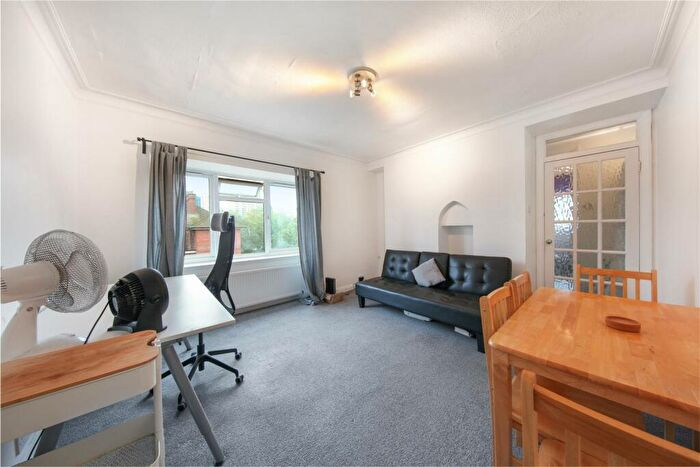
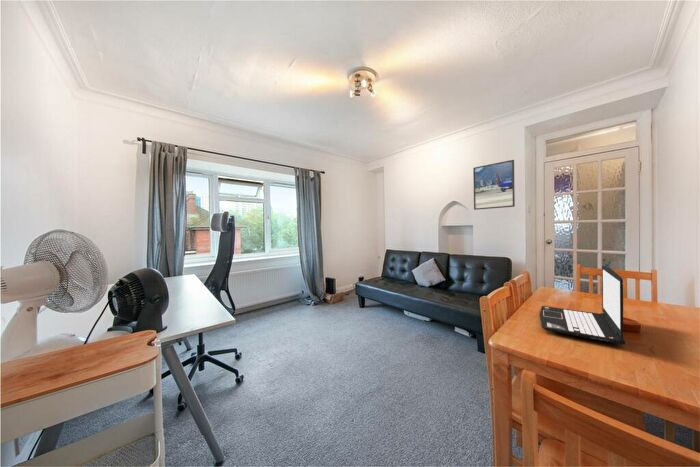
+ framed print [472,159,516,211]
+ laptop [539,265,627,345]
